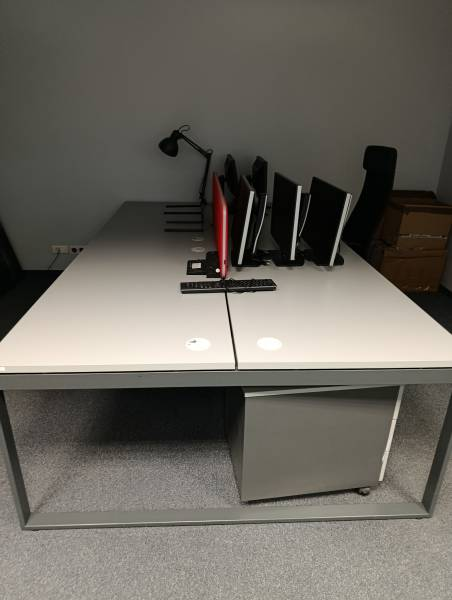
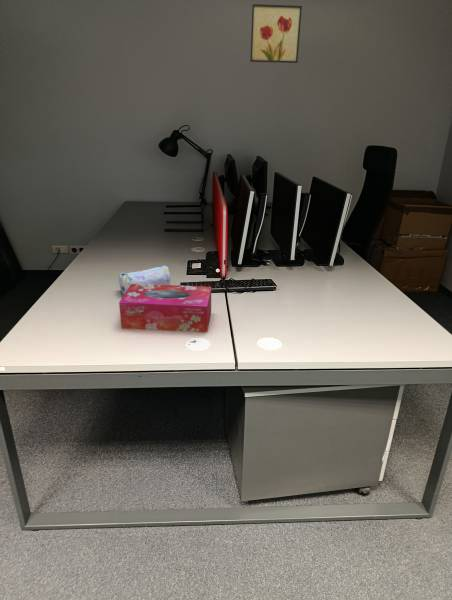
+ pencil case [117,265,172,295]
+ tissue box [118,284,212,333]
+ wall art [249,3,303,64]
